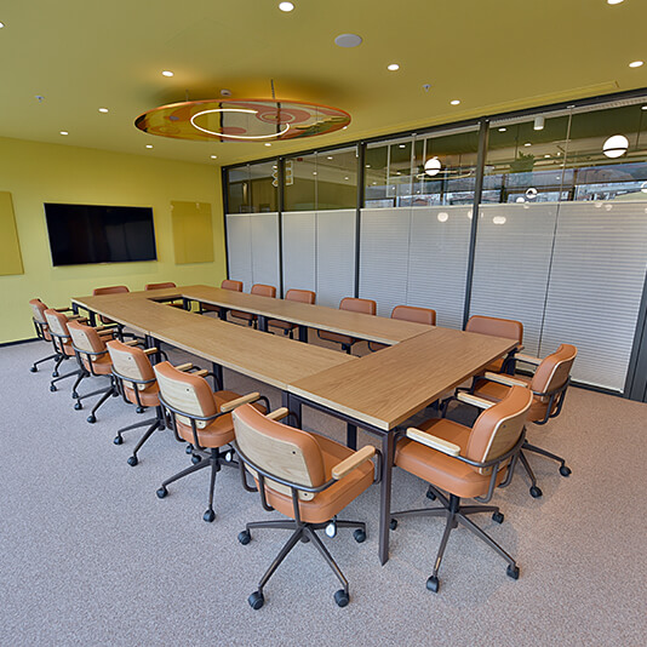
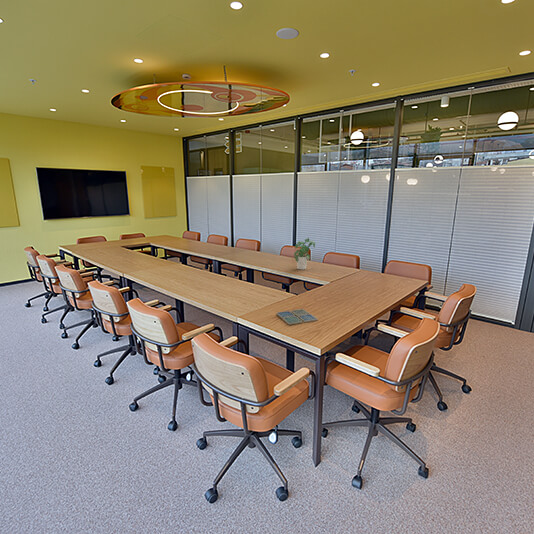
+ drink coaster [275,308,319,326]
+ potted plant [293,237,316,271]
